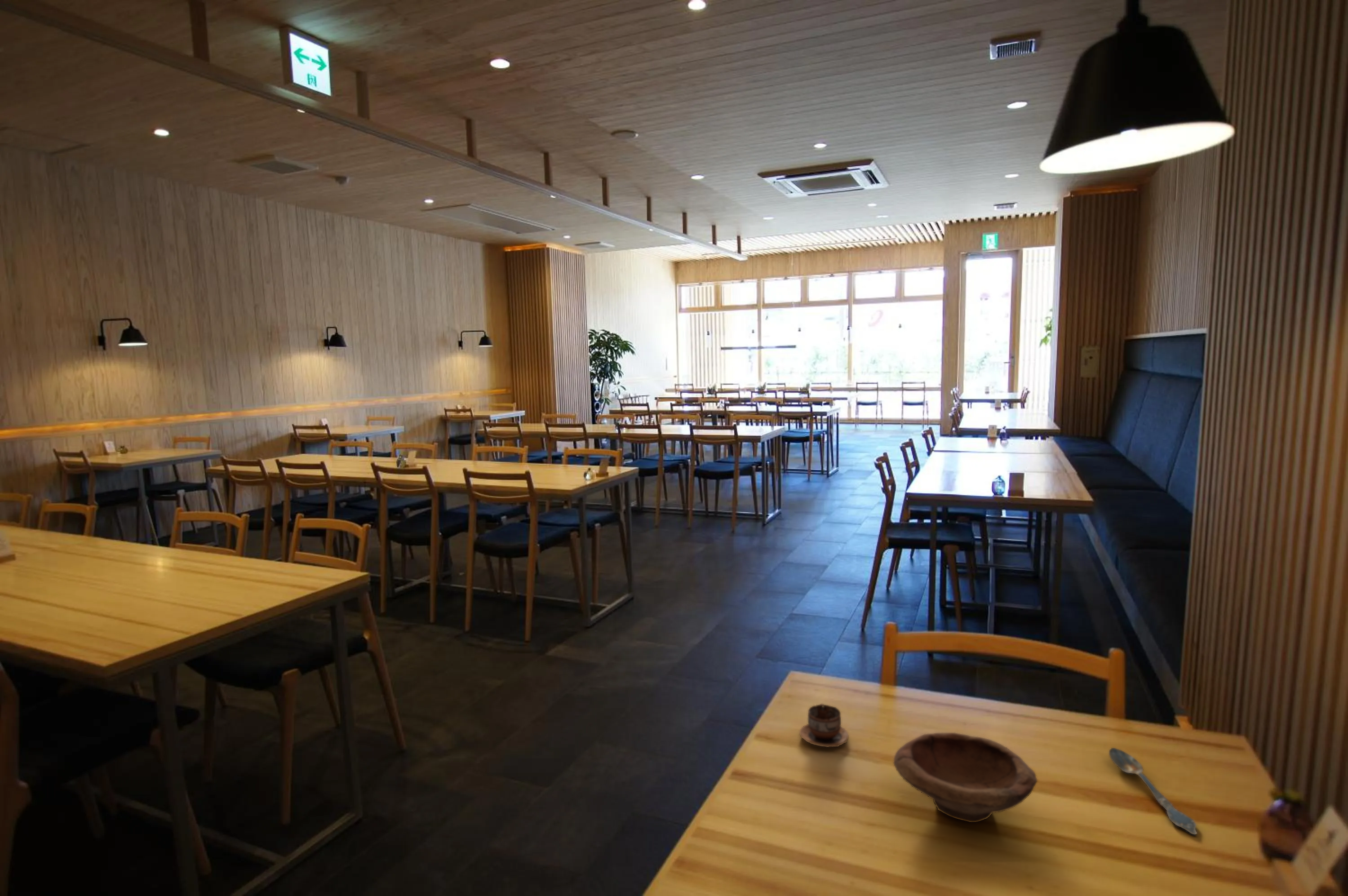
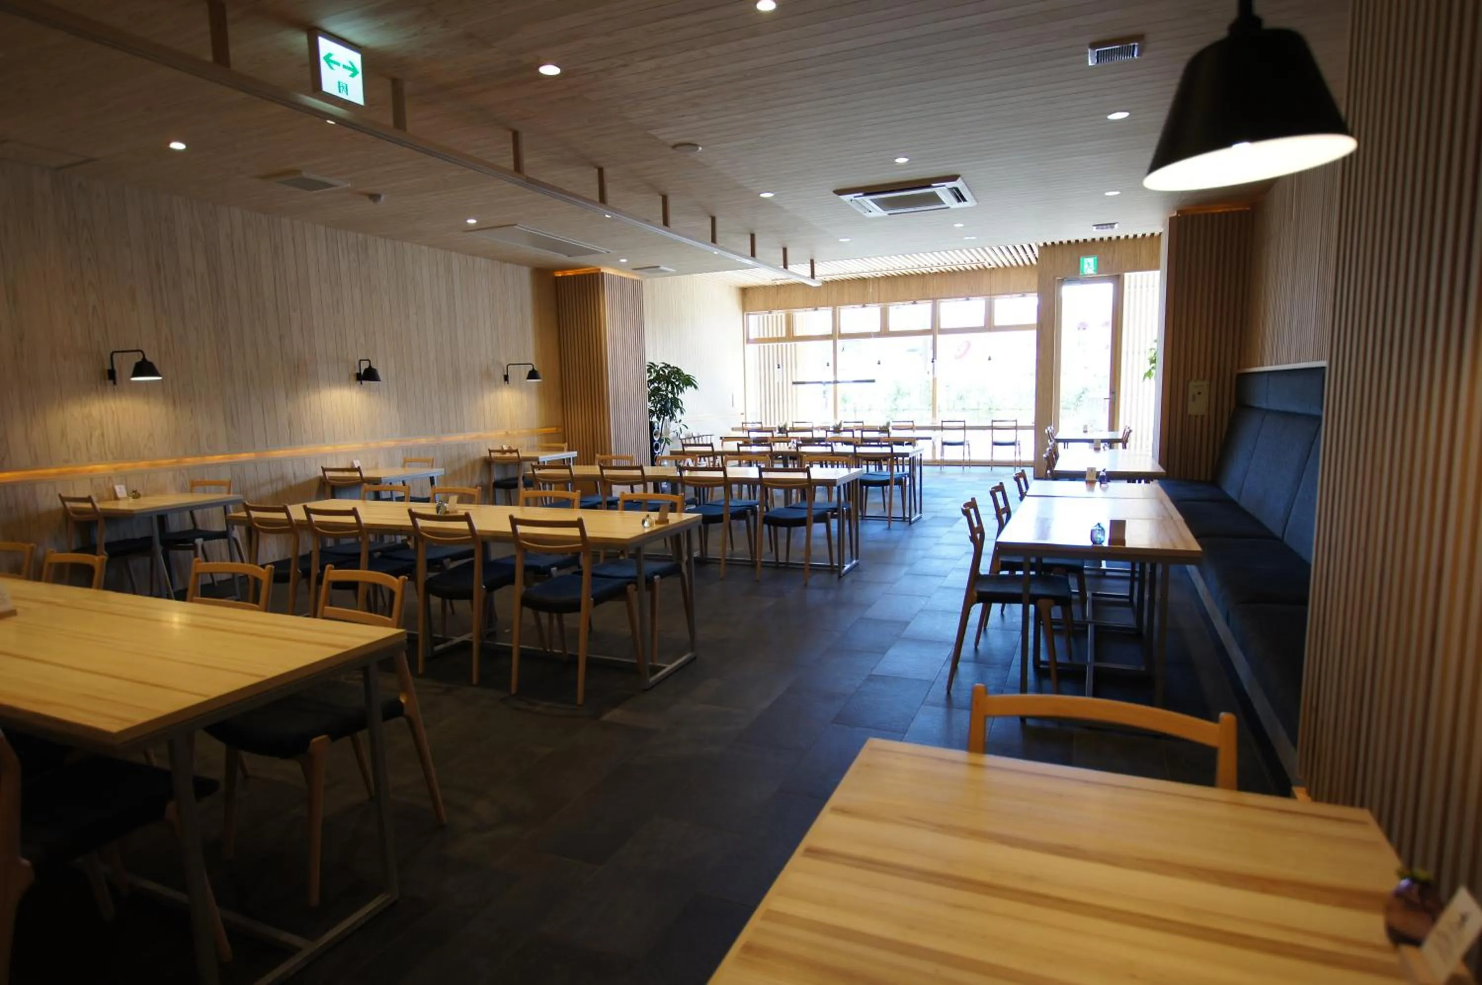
- cup [799,702,849,748]
- spoon [1109,747,1197,835]
- bowl [893,732,1038,823]
